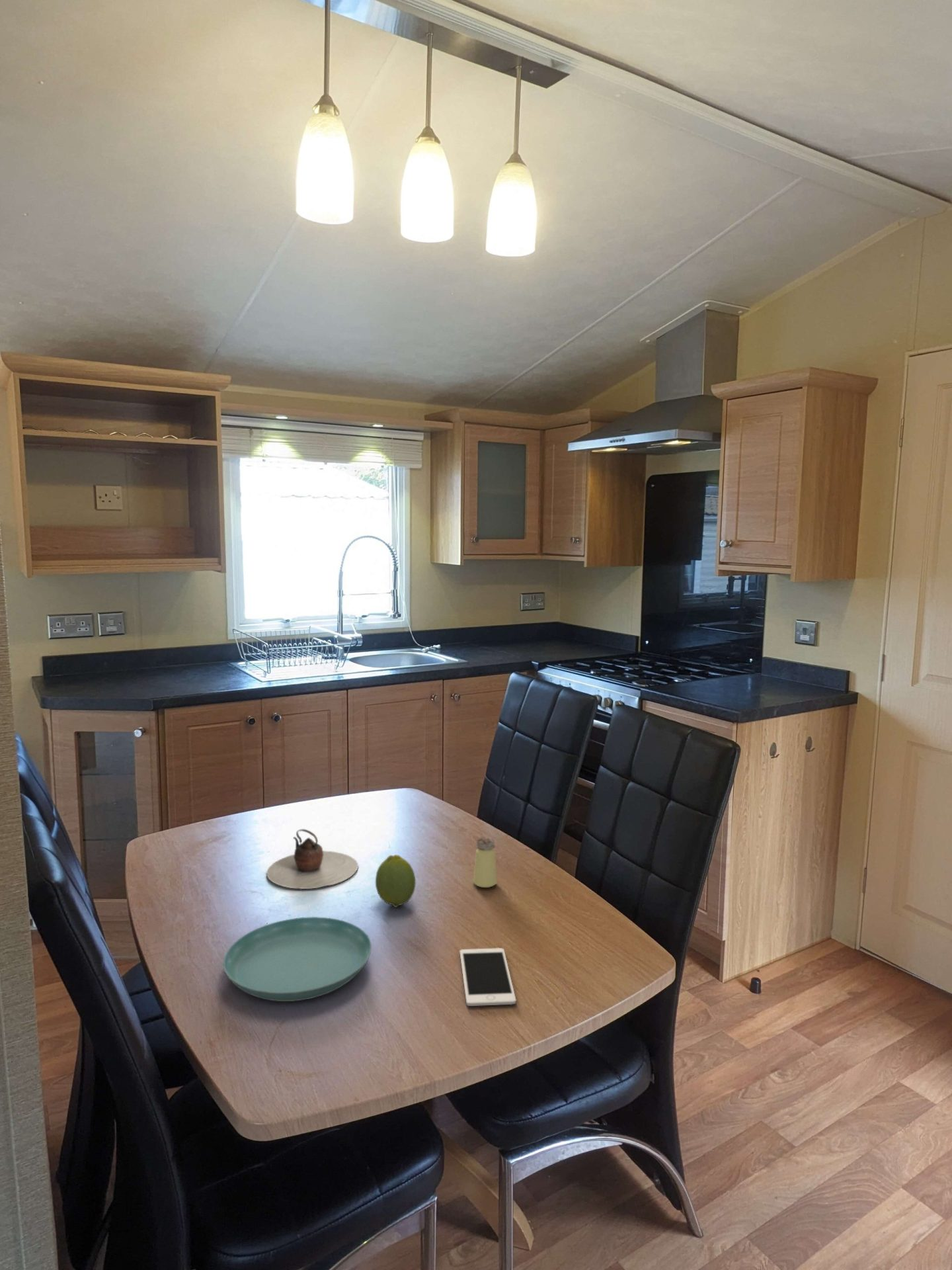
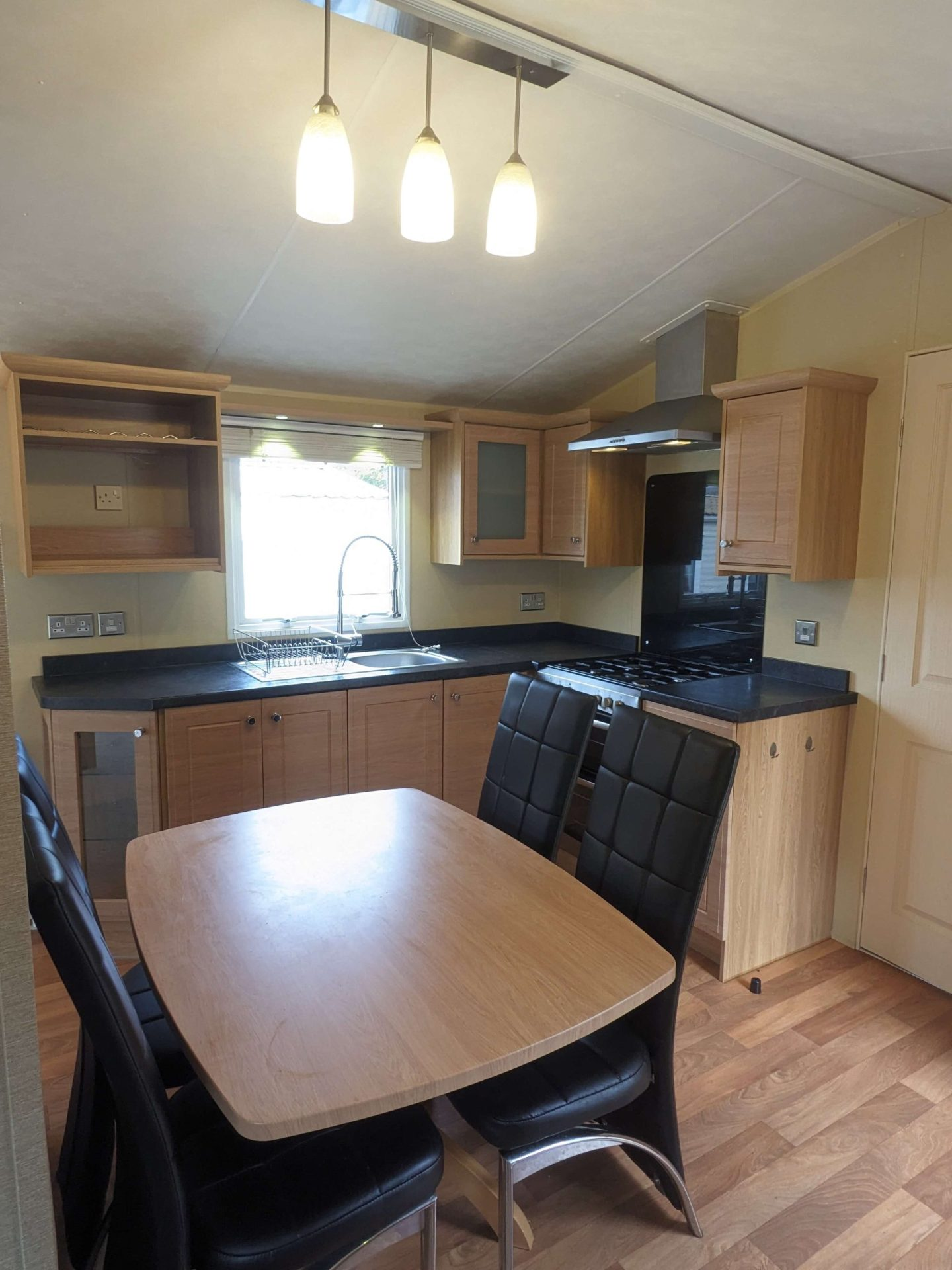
- fruit [375,854,416,908]
- cell phone [459,947,517,1007]
- teapot [266,829,359,890]
- saltshaker [473,836,498,888]
- saucer [223,916,372,1002]
